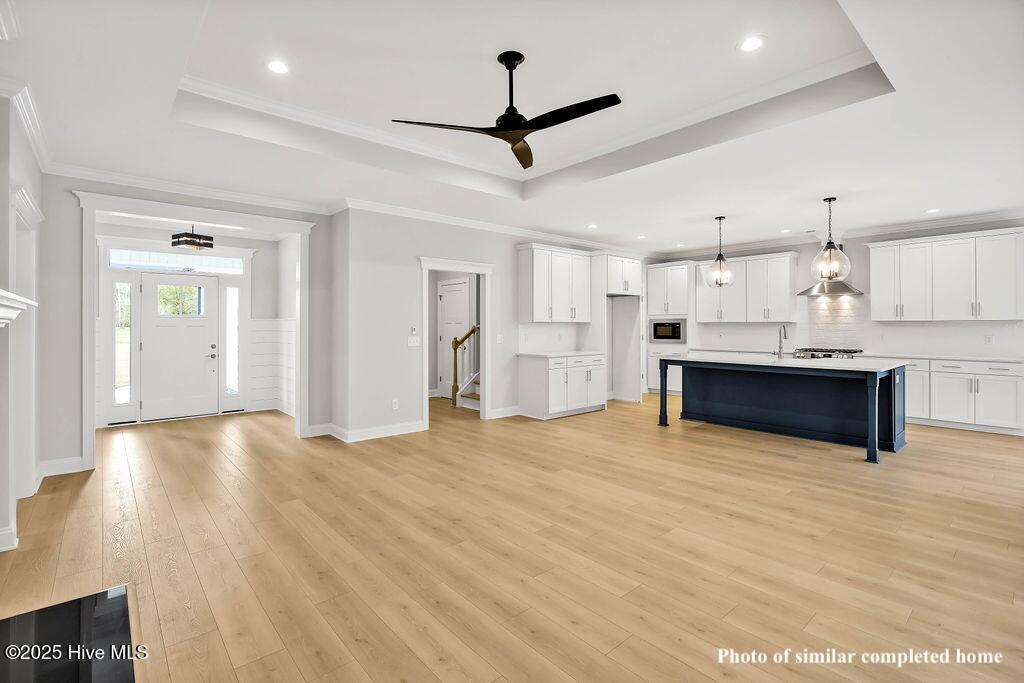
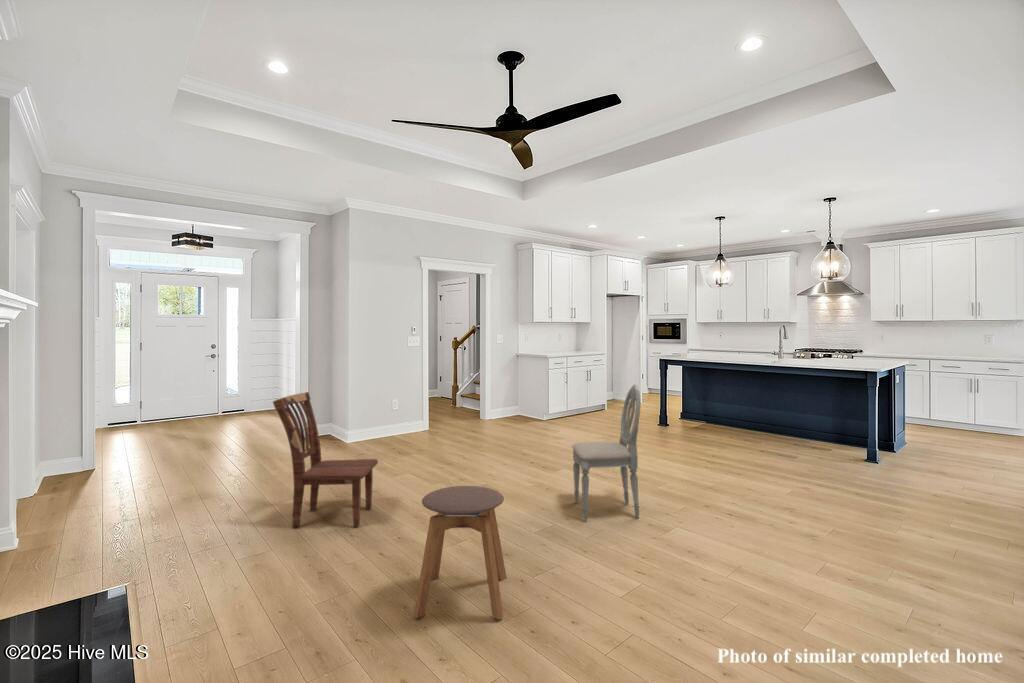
+ stool [413,485,508,621]
+ dining chair [571,383,642,522]
+ dining chair [272,391,379,528]
